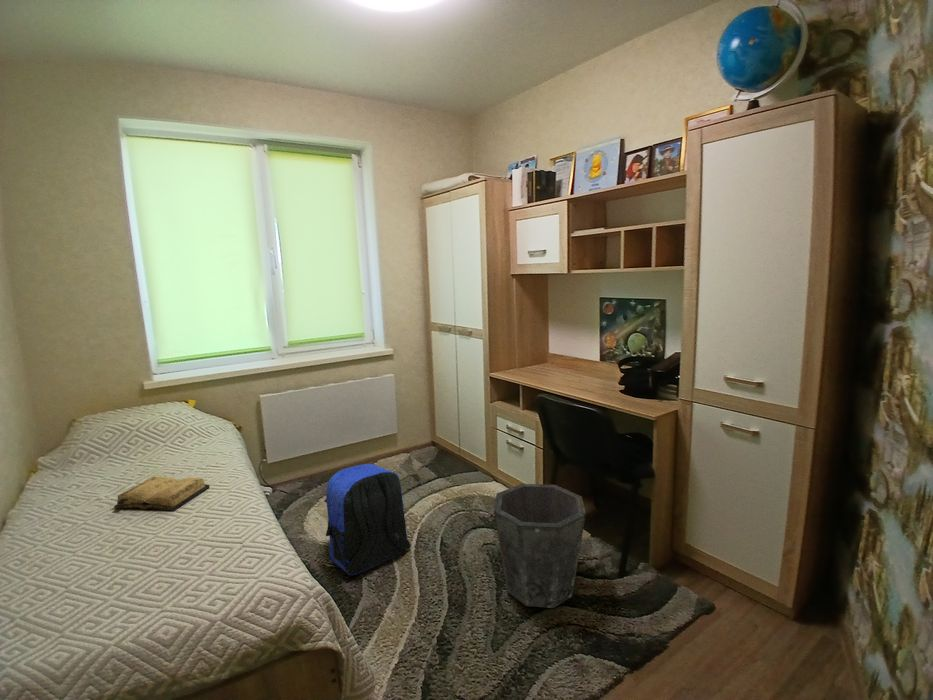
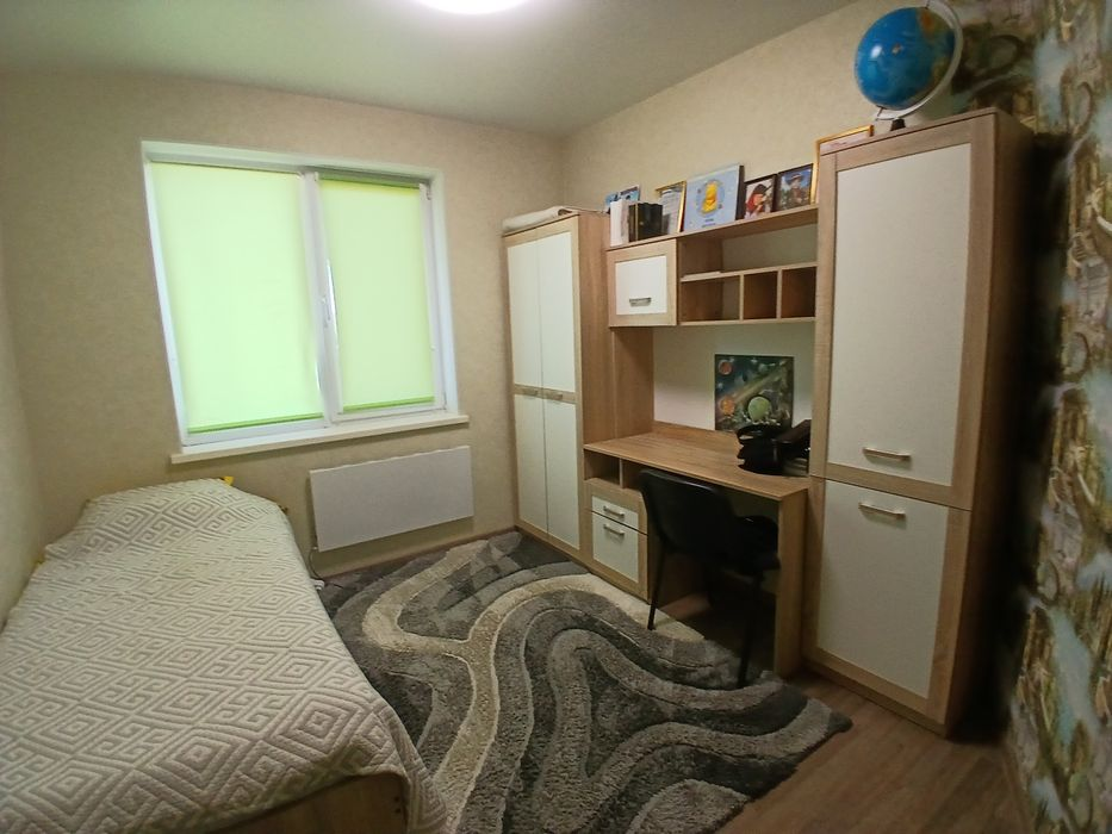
- backpack [323,463,412,576]
- waste bin [493,483,587,609]
- diary [113,476,211,512]
